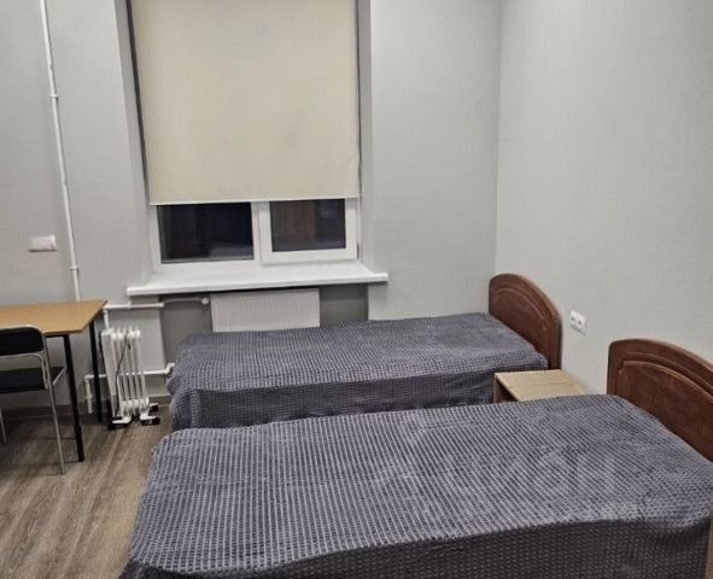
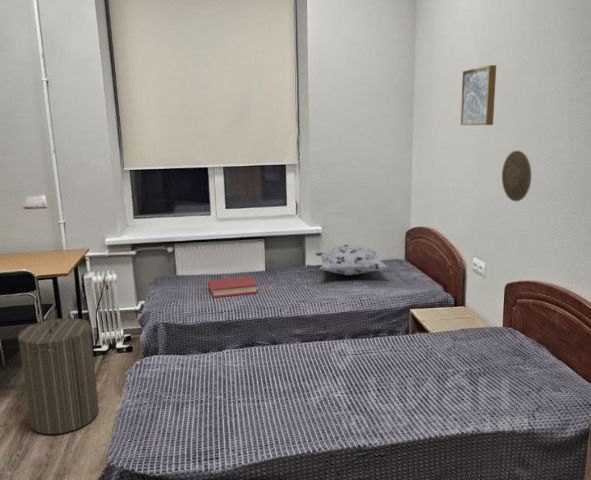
+ hardback book [207,275,258,299]
+ wall art [459,64,497,127]
+ decorative plate [501,150,532,202]
+ decorative pillow [315,243,388,276]
+ laundry hamper [17,314,100,435]
